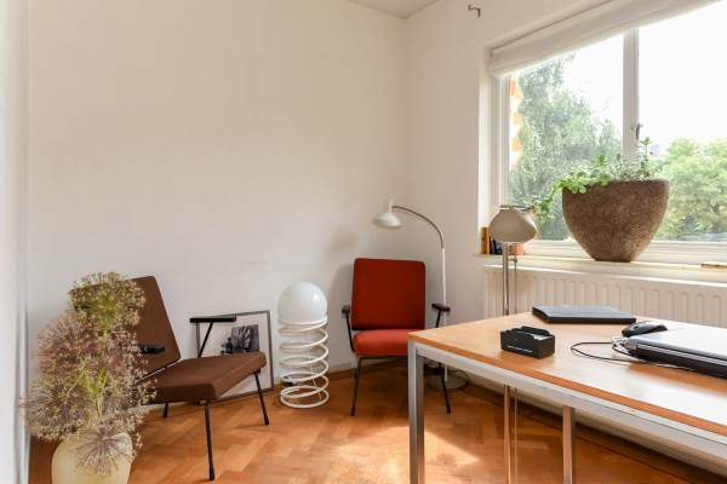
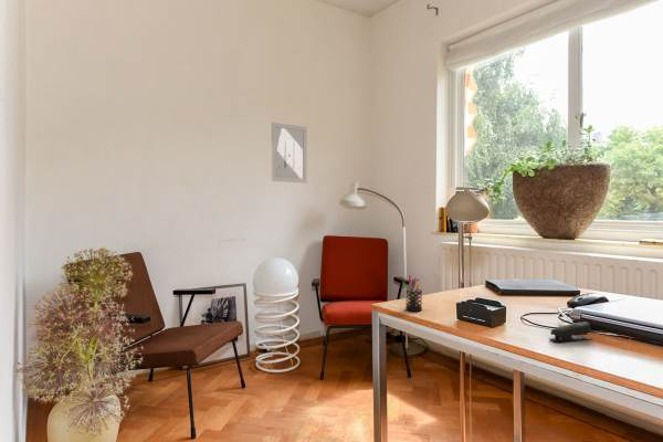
+ stapler [548,320,592,344]
+ wall art [271,122,307,185]
+ pen holder [401,274,423,313]
